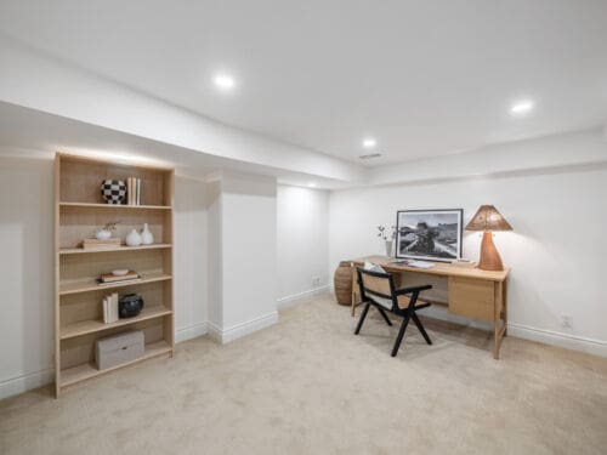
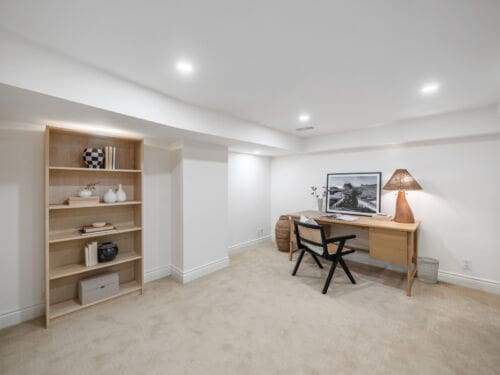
+ wastebasket [416,256,440,285]
